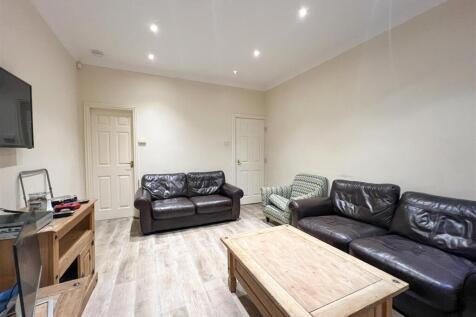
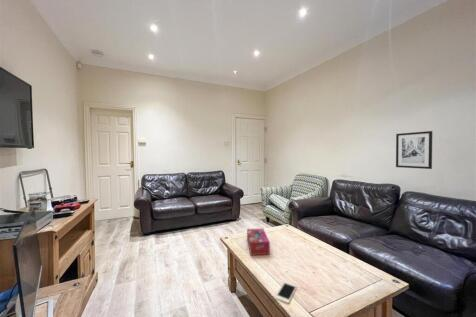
+ tissue box [246,227,271,256]
+ cell phone [274,281,298,304]
+ wall art [395,130,433,170]
